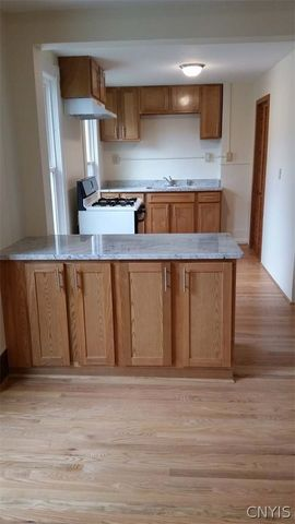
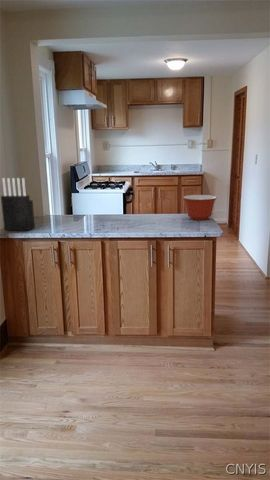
+ knife block [0,177,36,232]
+ mixing bowl [182,194,218,221]
